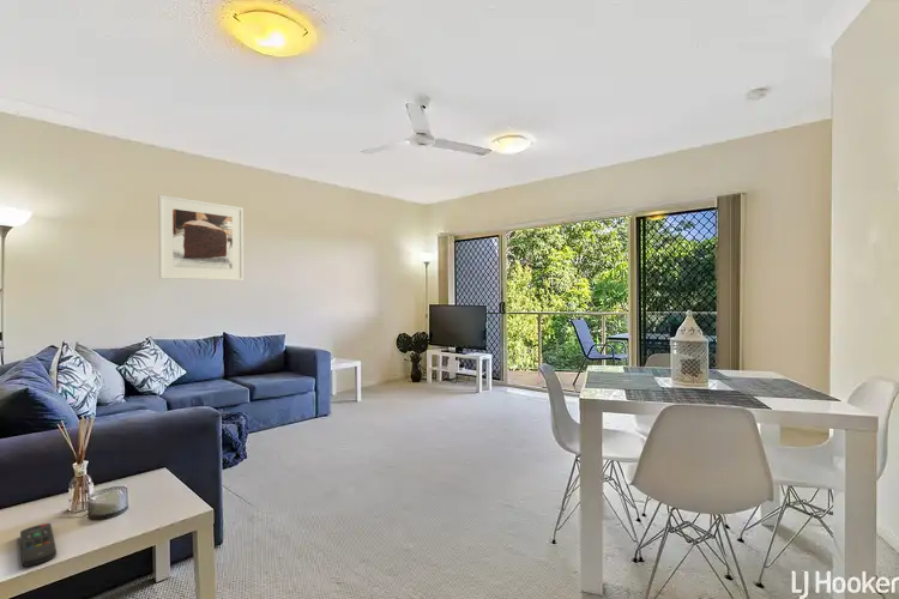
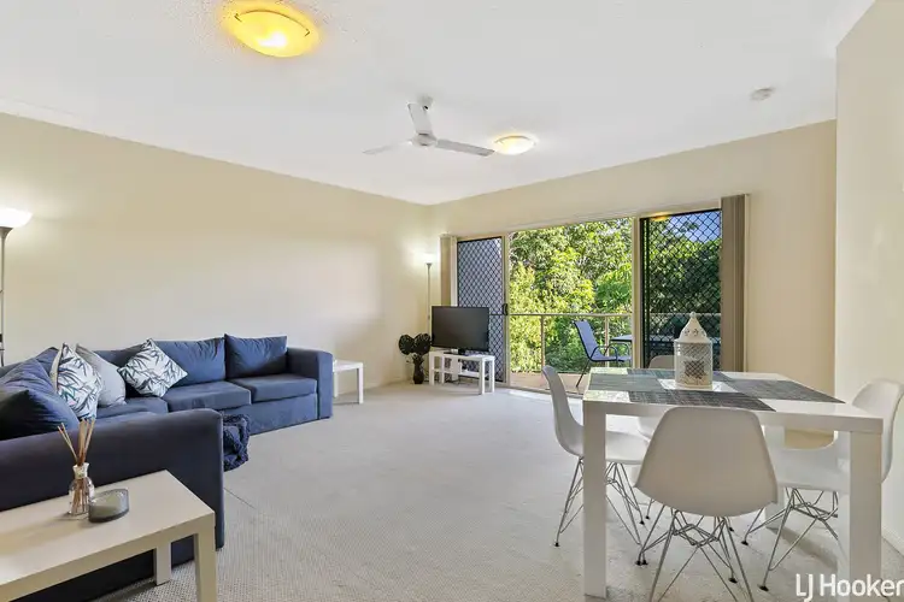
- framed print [157,194,245,282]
- remote control [19,522,58,568]
